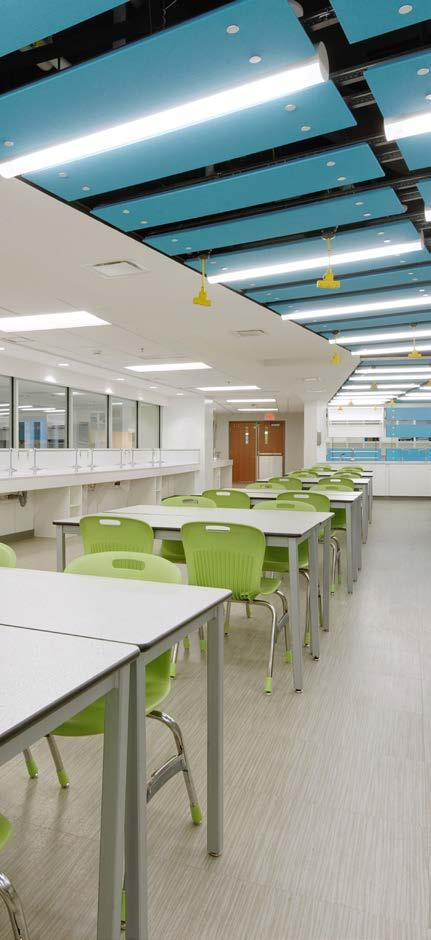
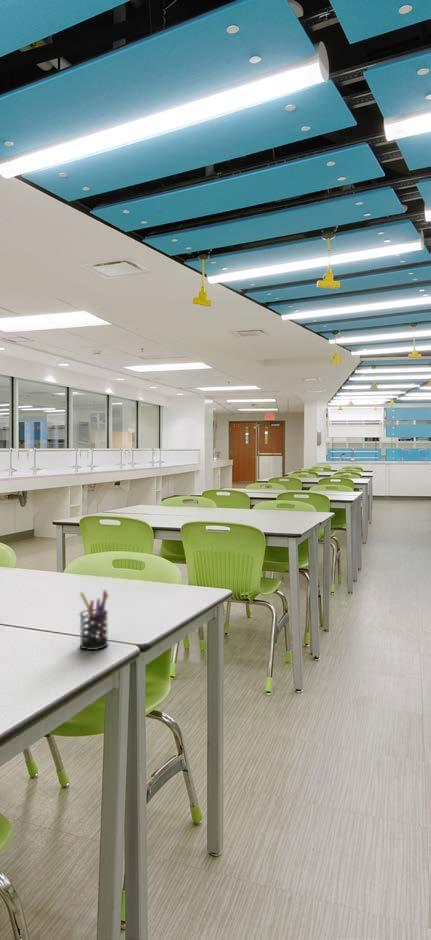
+ pen holder [79,589,110,651]
